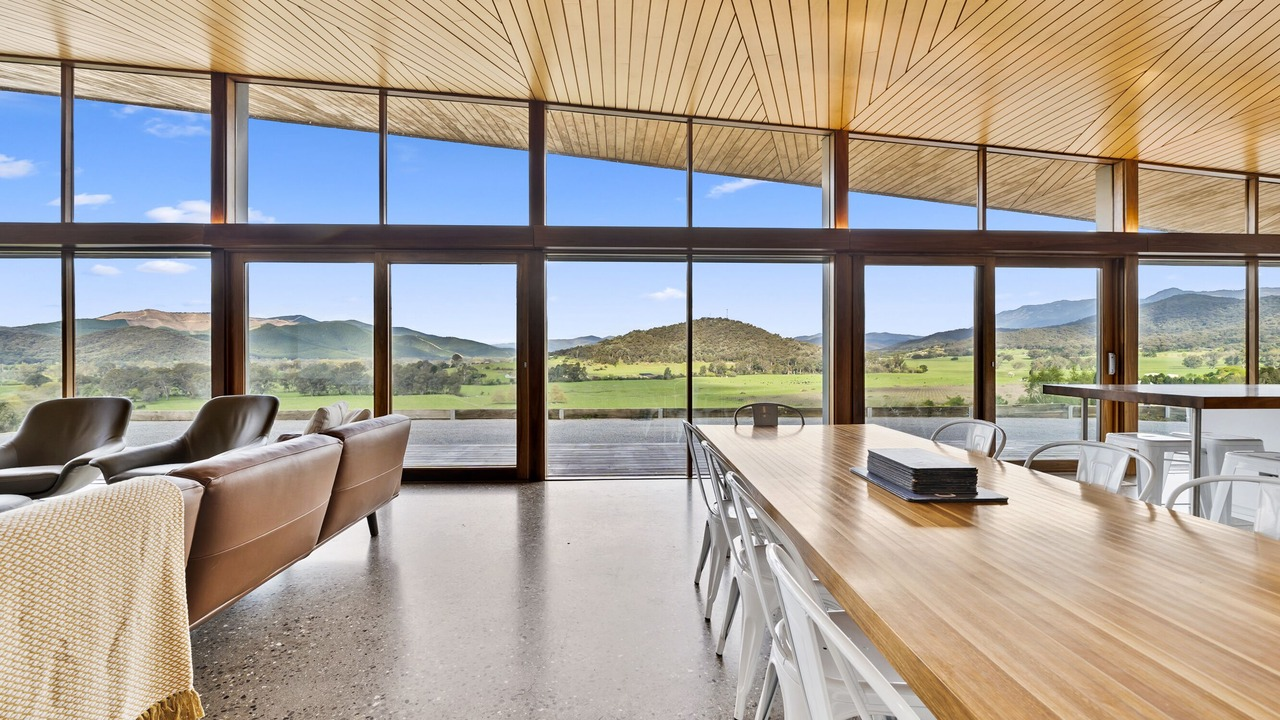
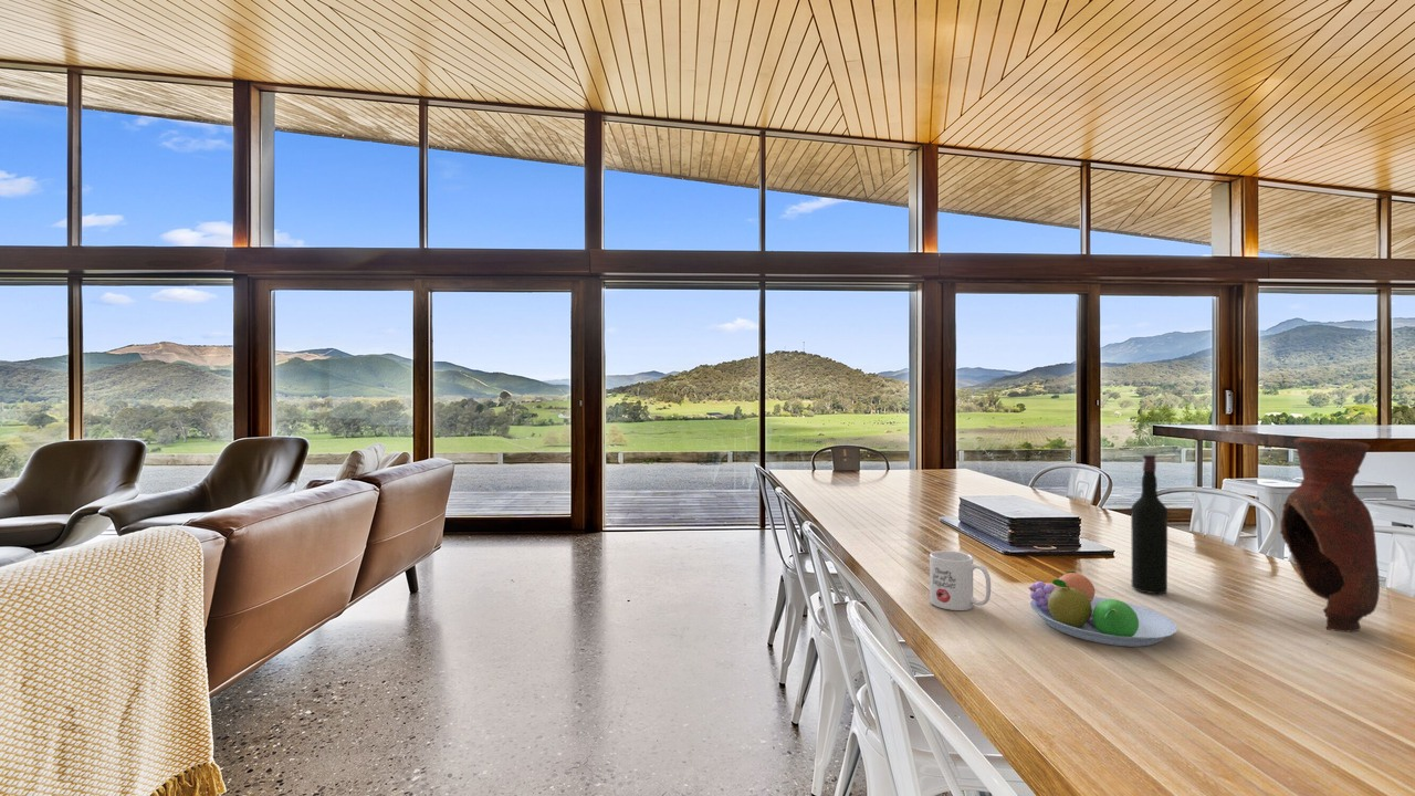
+ mug [929,549,992,611]
+ fruit bowl [1028,570,1178,648]
+ vase [1279,436,1381,633]
+ wine bottle [1130,453,1168,595]
